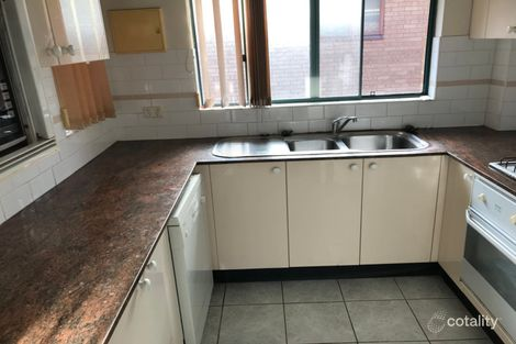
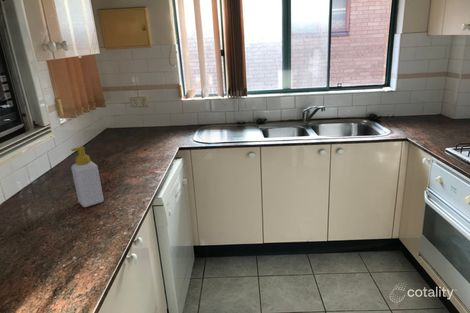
+ soap bottle [70,146,105,208]
